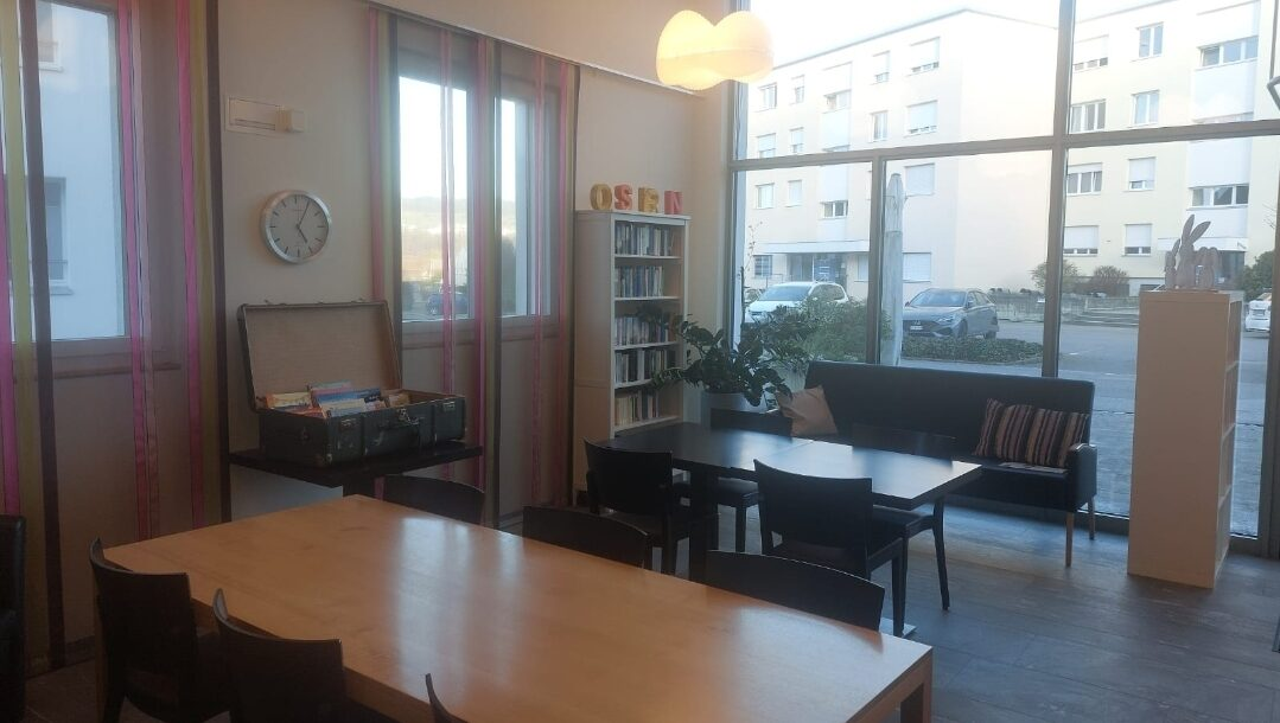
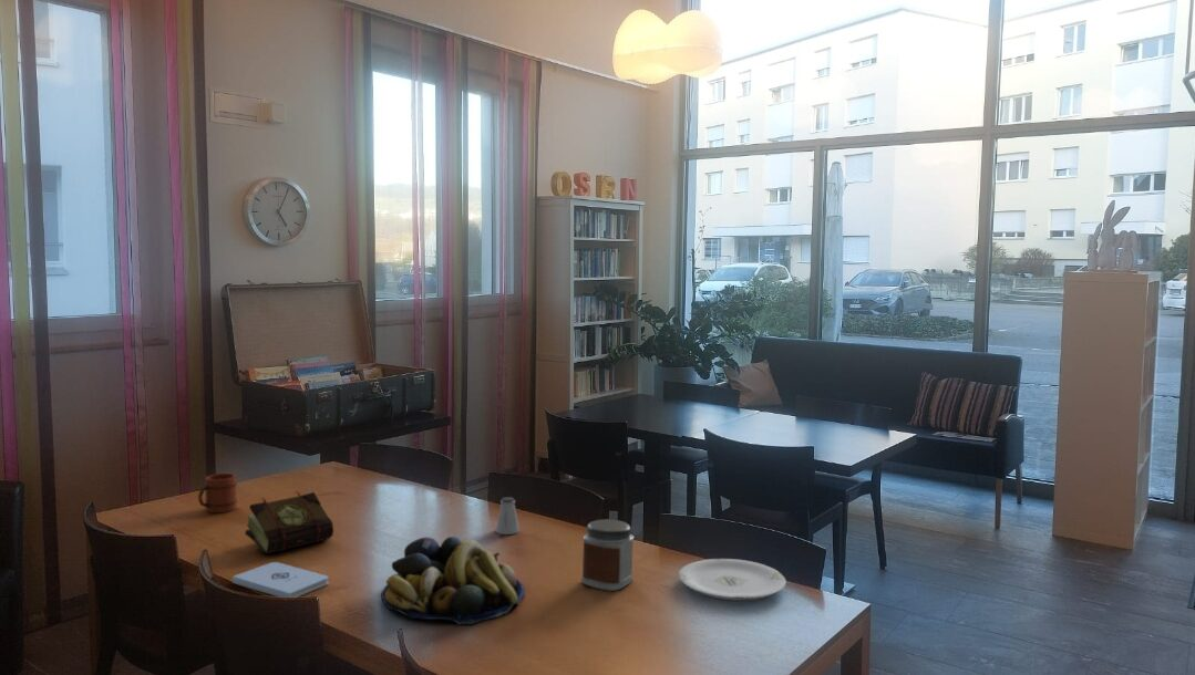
+ saltshaker [495,496,521,536]
+ mug [197,472,238,513]
+ plate [678,558,787,602]
+ book [244,489,334,554]
+ fruit bowl [380,536,525,625]
+ notepad [231,561,329,599]
+ jar [580,518,635,592]
